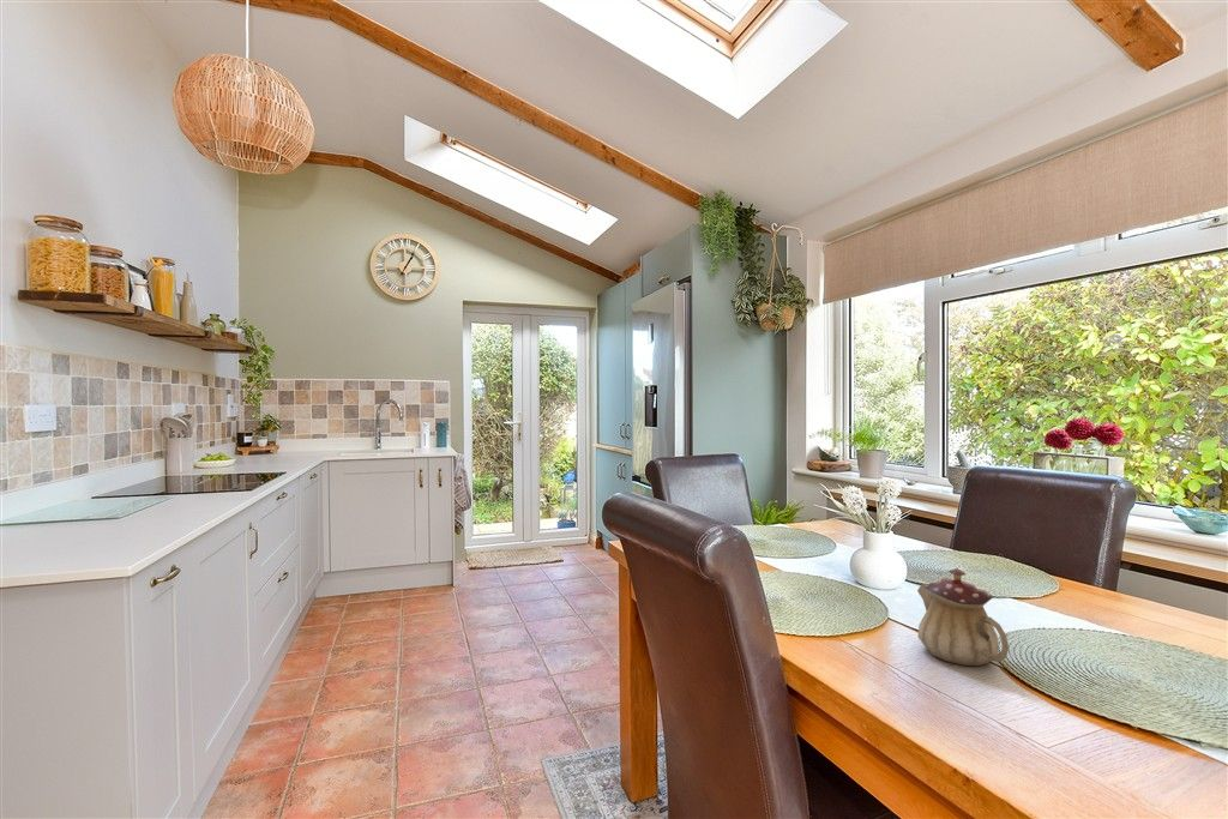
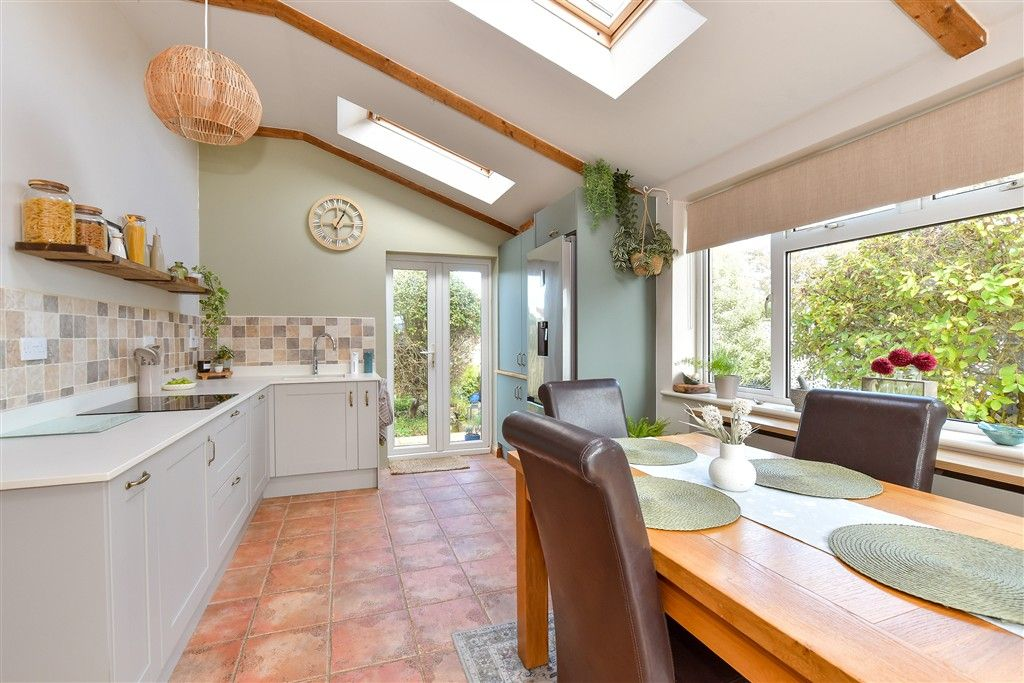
- teapot [916,567,1010,667]
